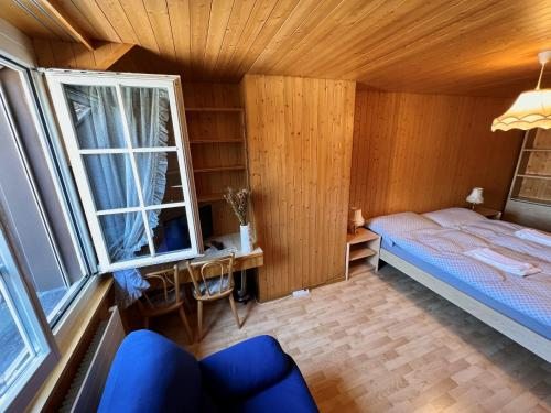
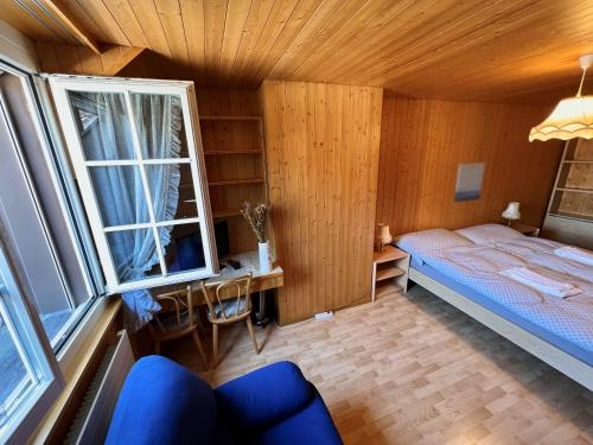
+ wall art [453,161,486,203]
